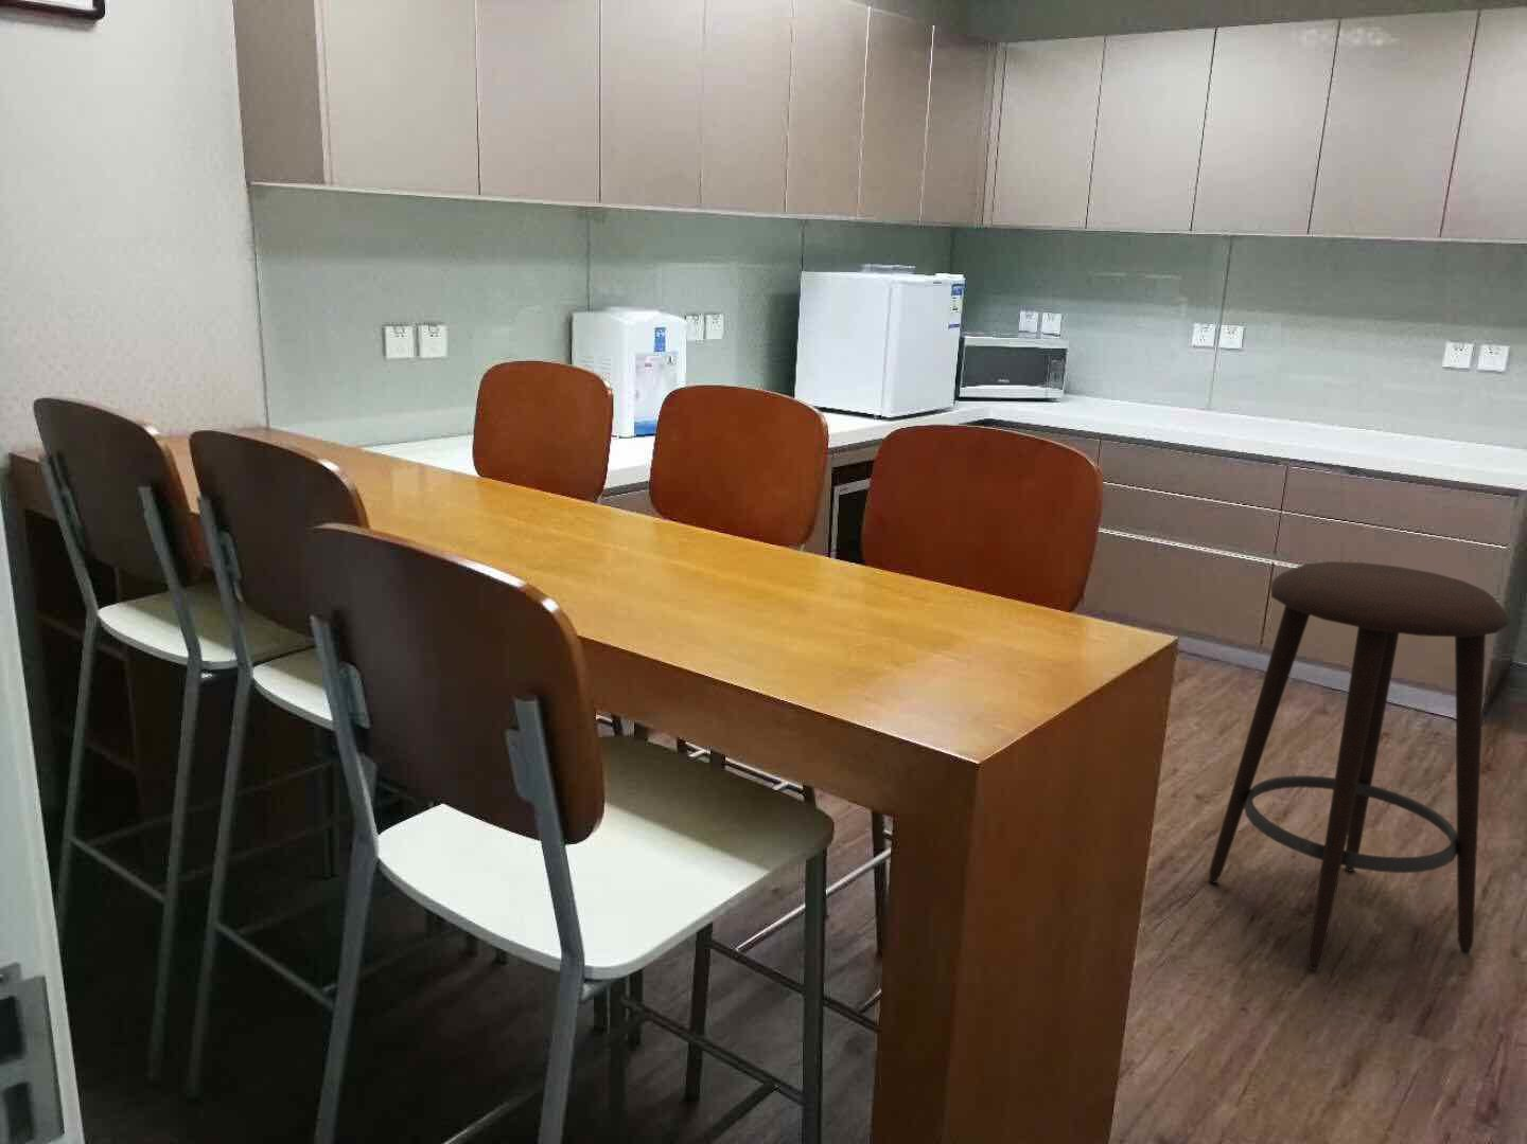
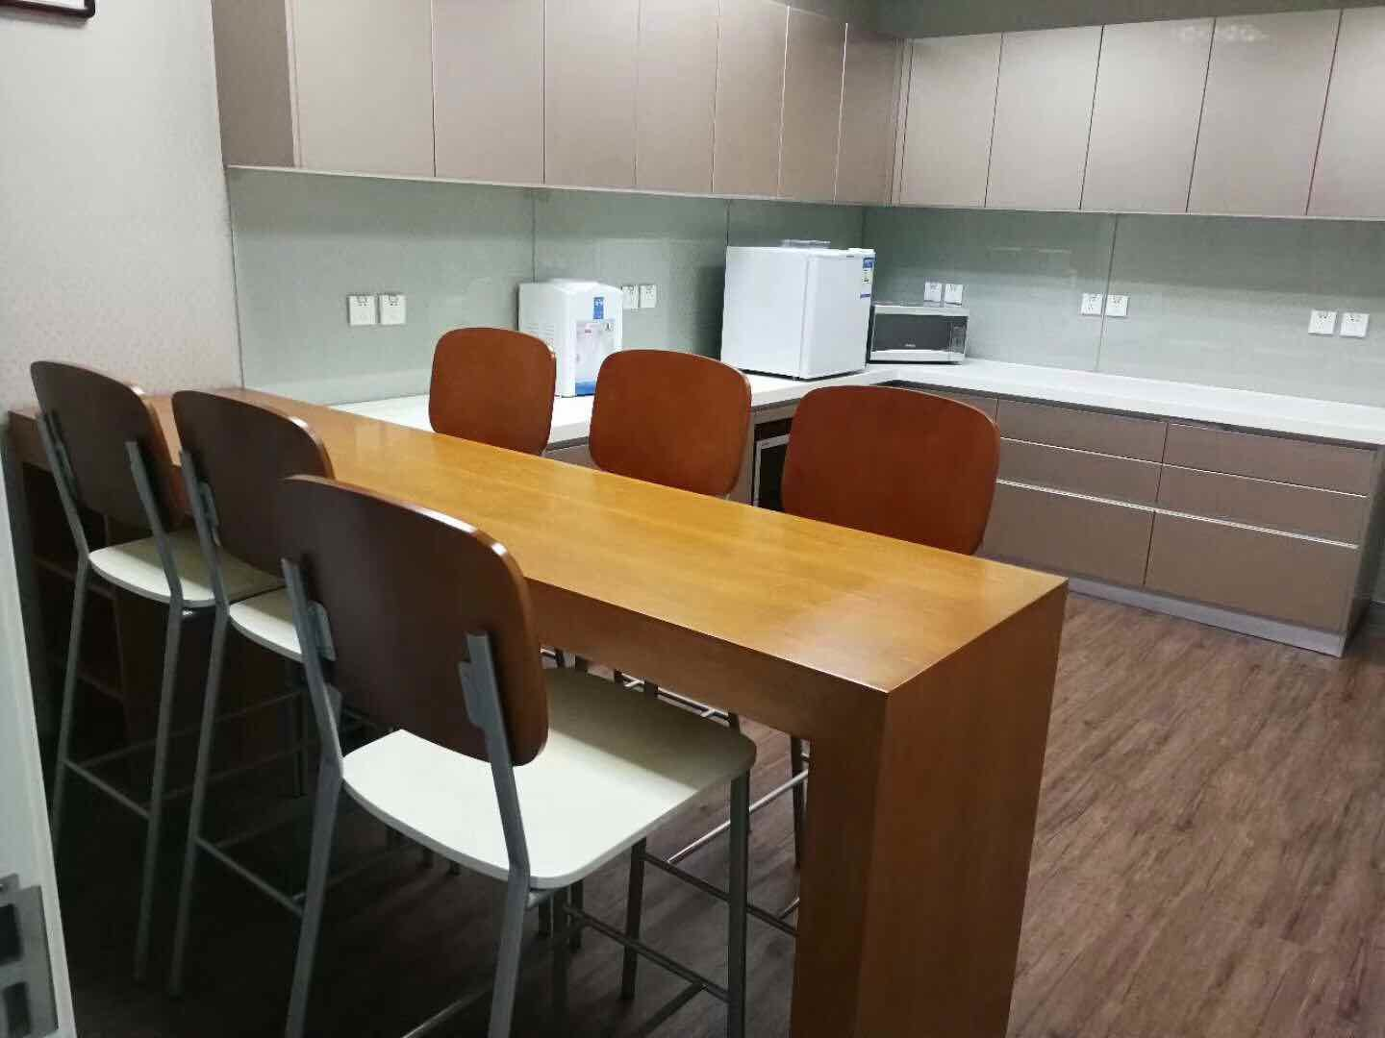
- stool [1208,560,1510,971]
